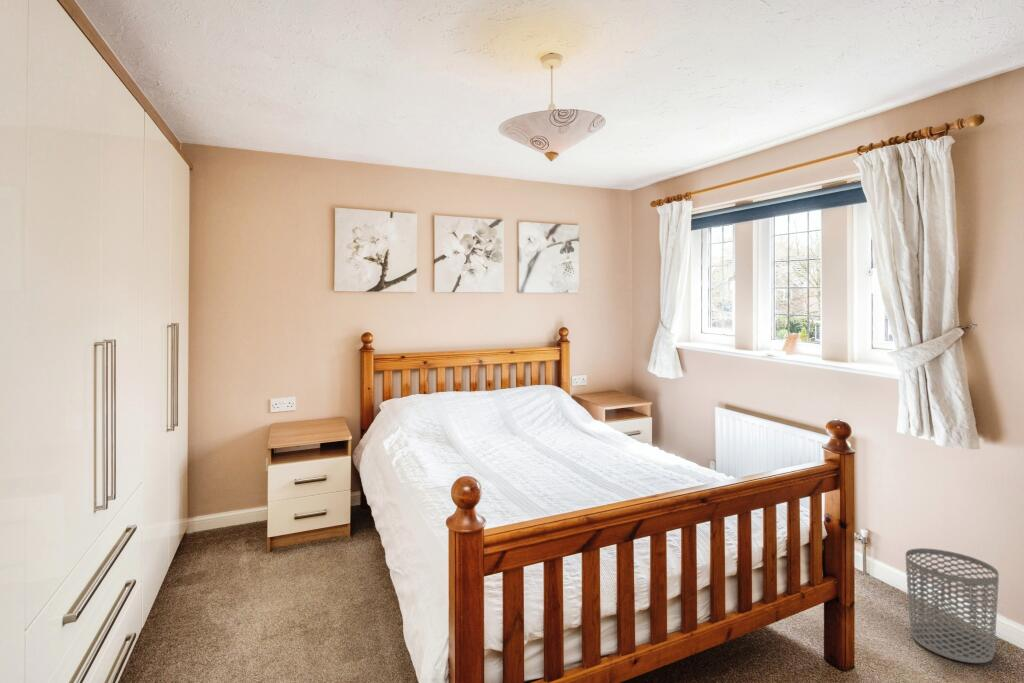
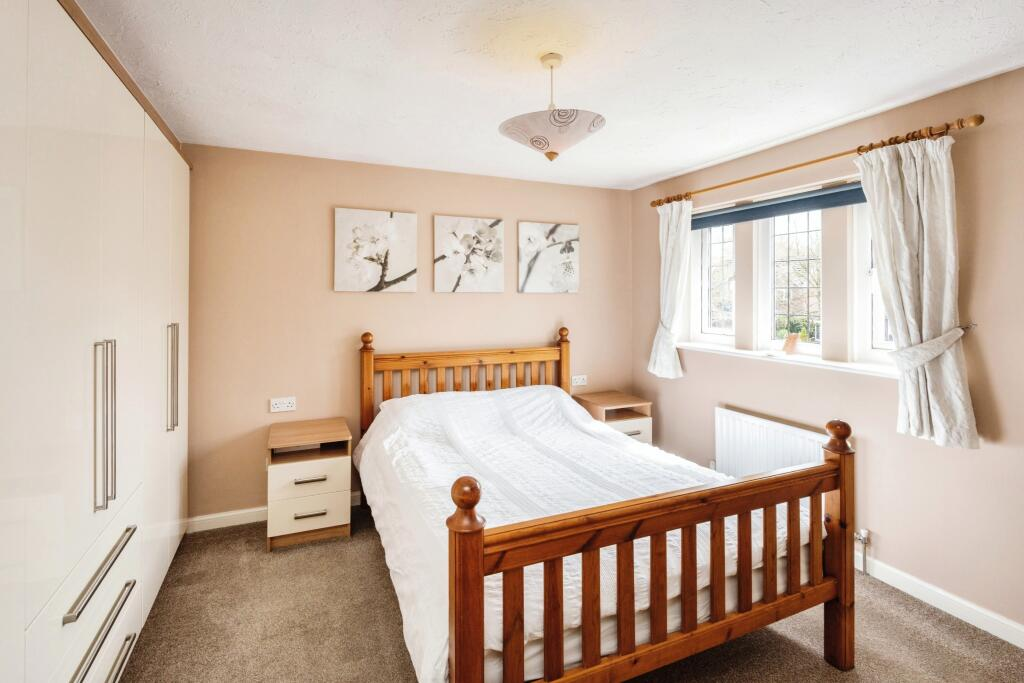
- waste bin [905,547,1000,664]
